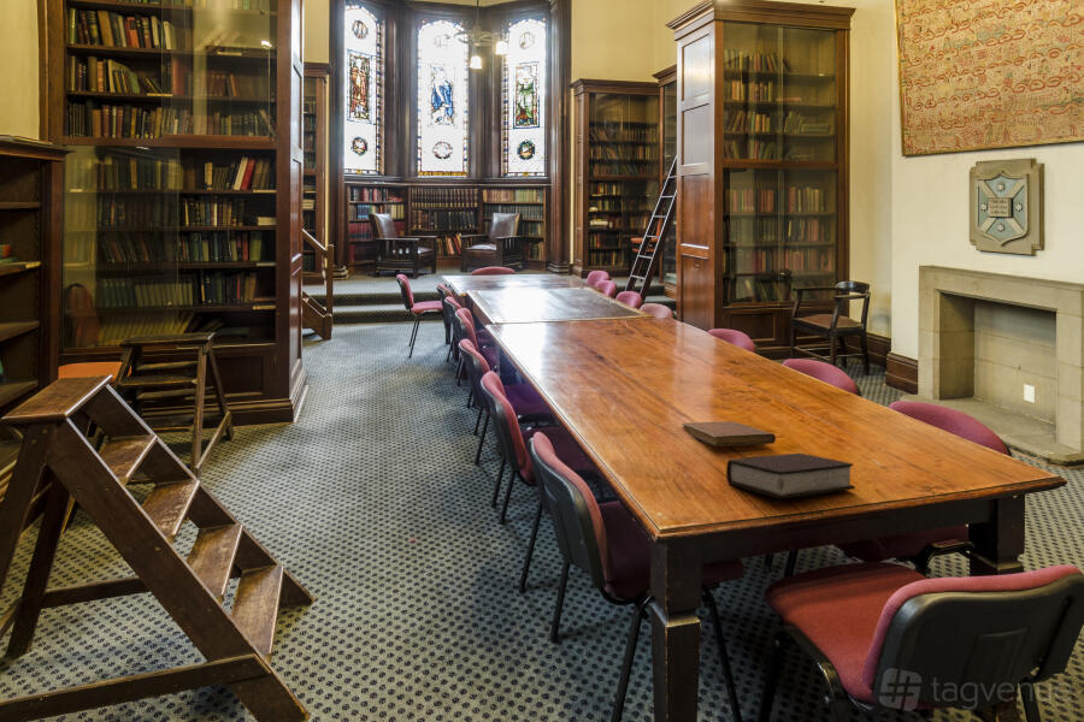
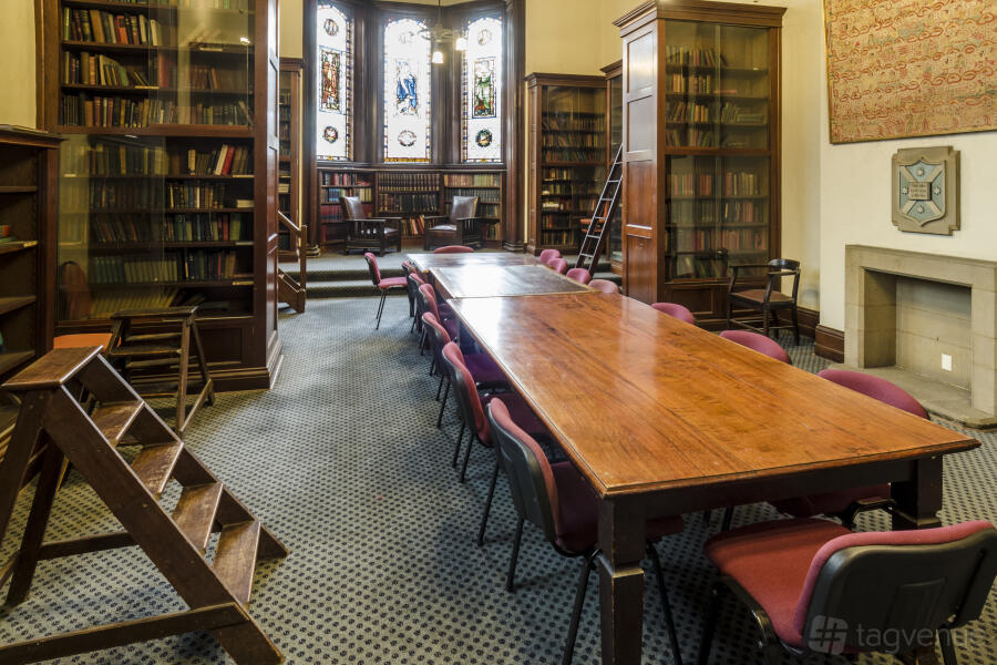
- bible [725,451,856,499]
- notebook [681,420,777,448]
